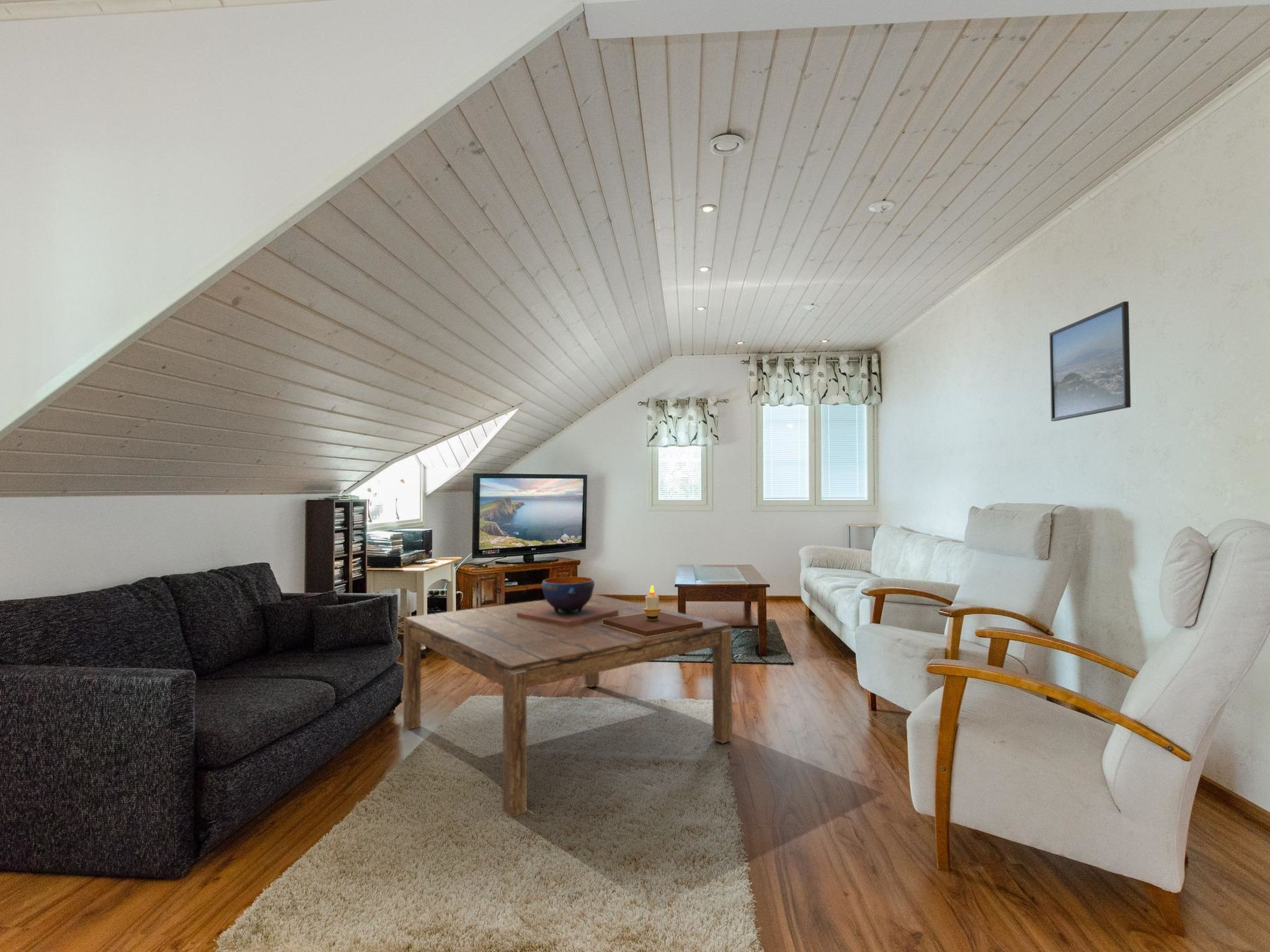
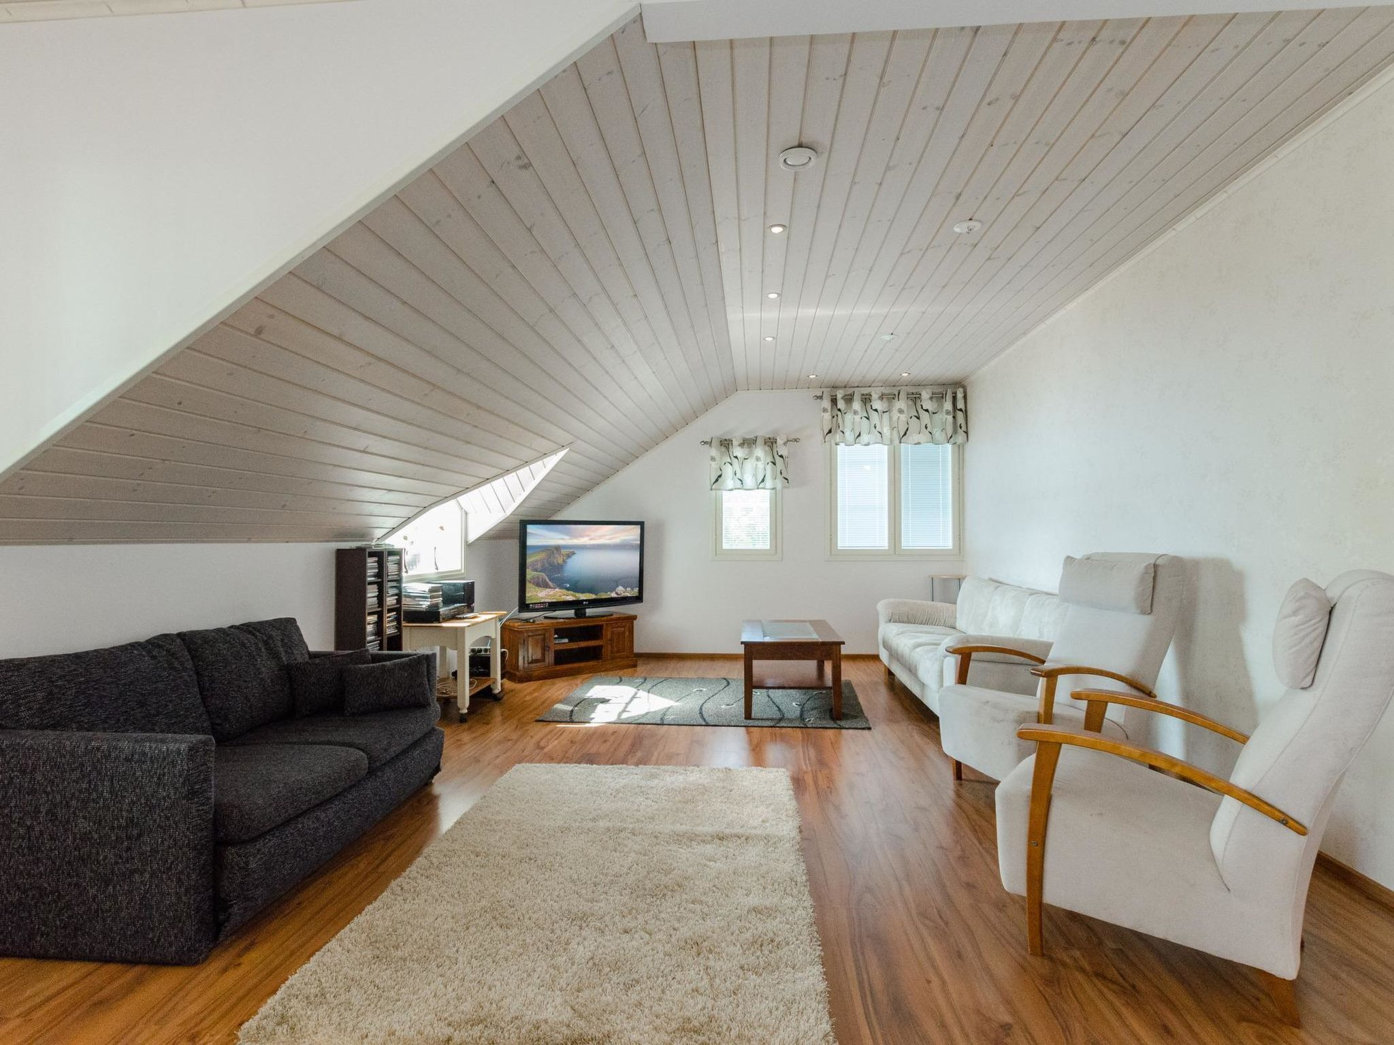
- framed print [1049,301,1132,422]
- decorative bowl [517,576,618,627]
- coffee table [402,593,733,818]
- candle [603,584,703,637]
